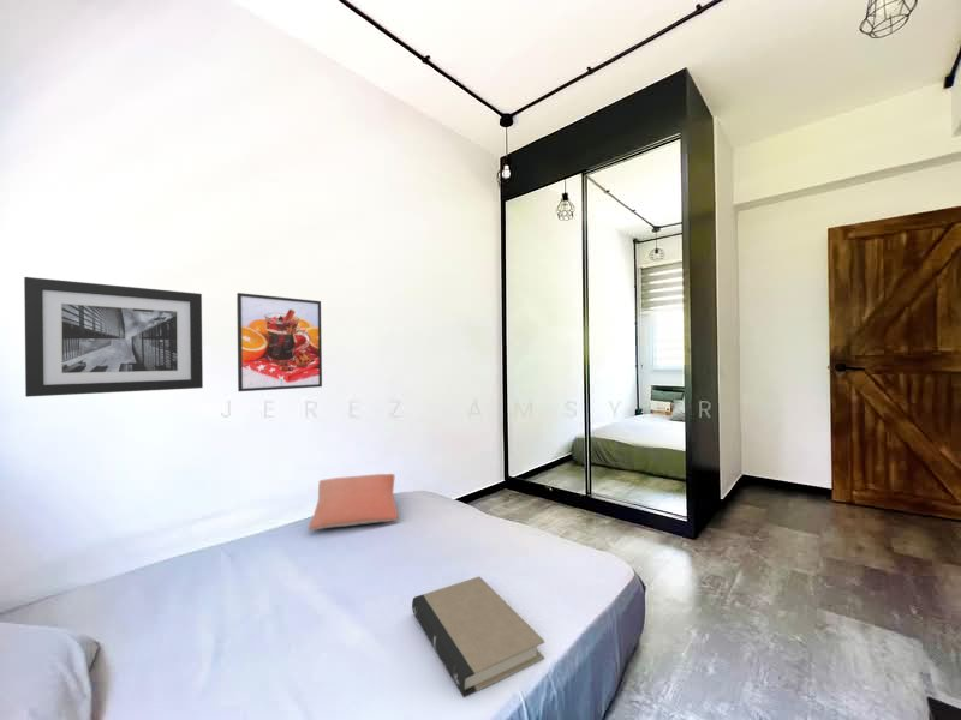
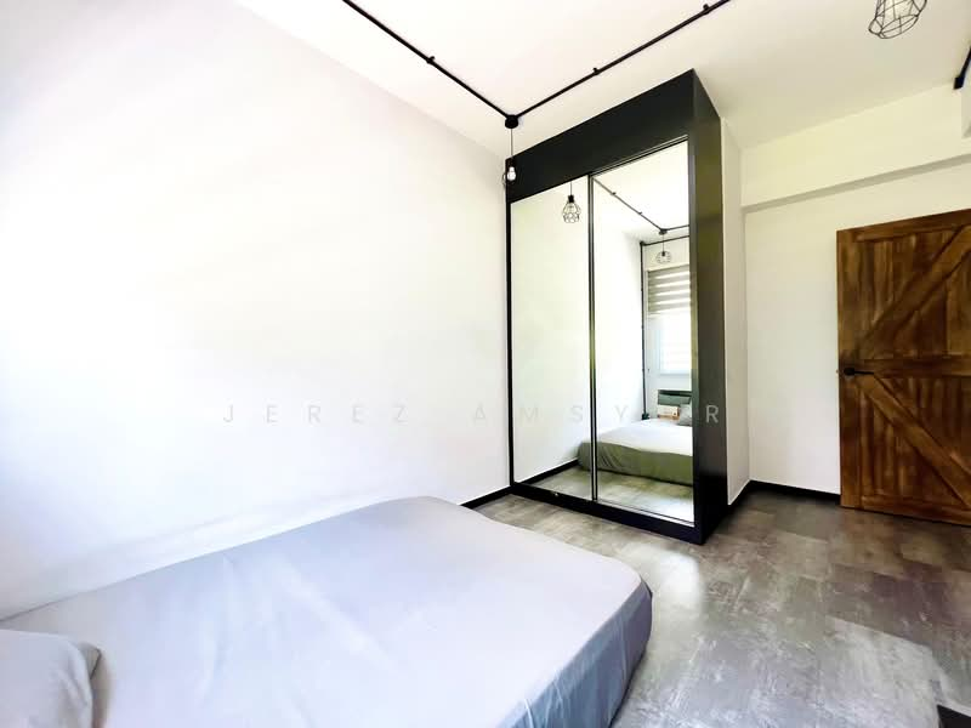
- book [411,576,545,698]
- wall art [23,276,204,398]
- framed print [235,292,323,392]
- pillow [306,473,399,532]
